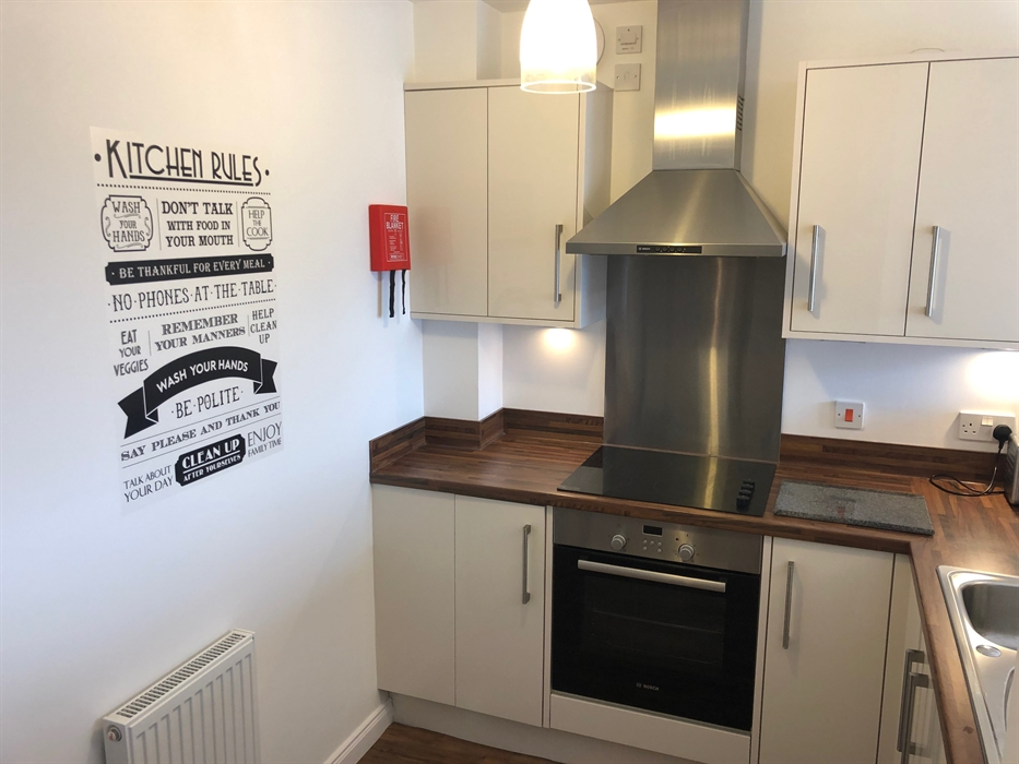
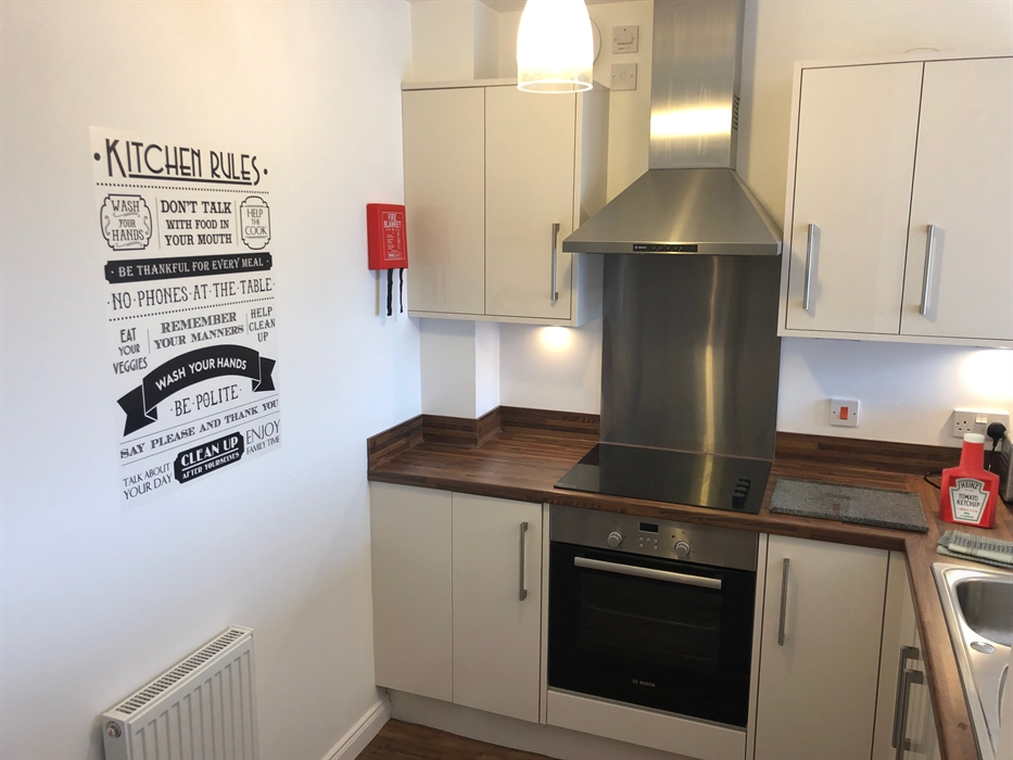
+ dish towel [936,529,1013,570]
+ soap bottle [937,432,1001,529]
